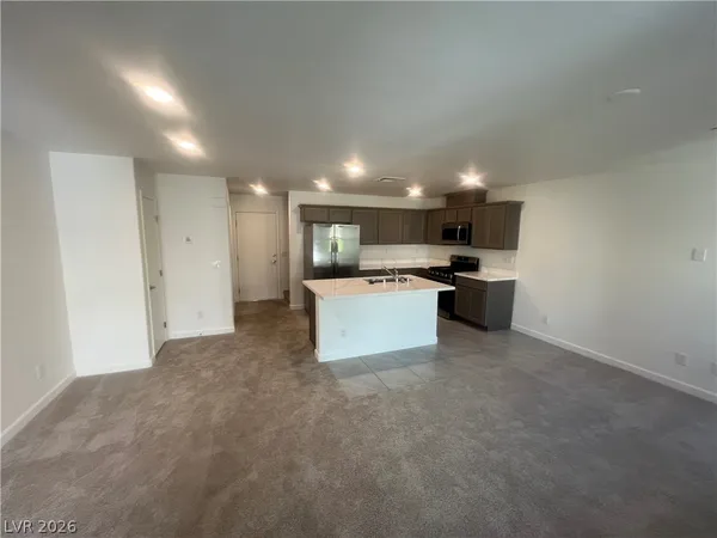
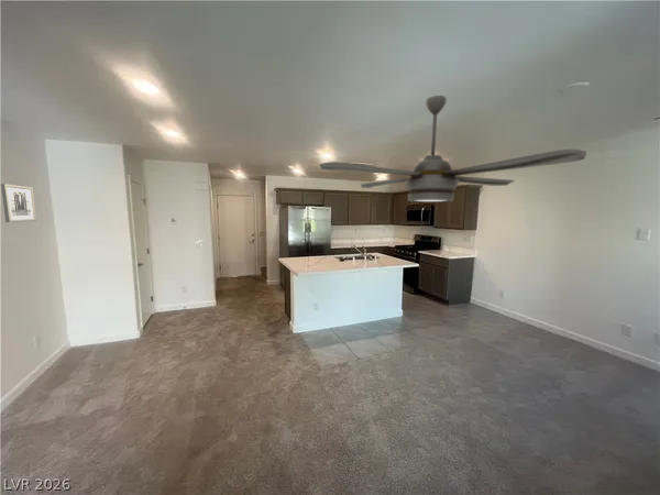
+ wall art [0,183,37,223]
+ ceiling fan [318,95,587,204]
